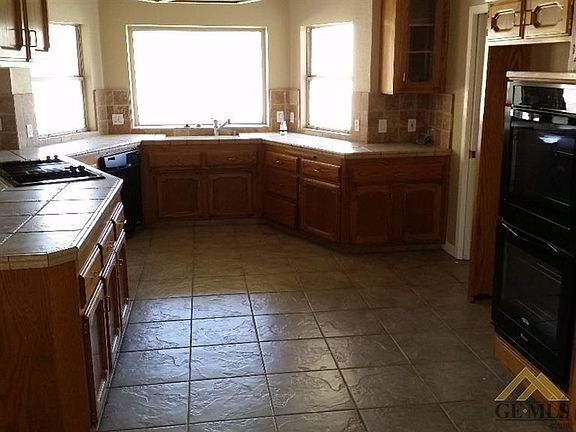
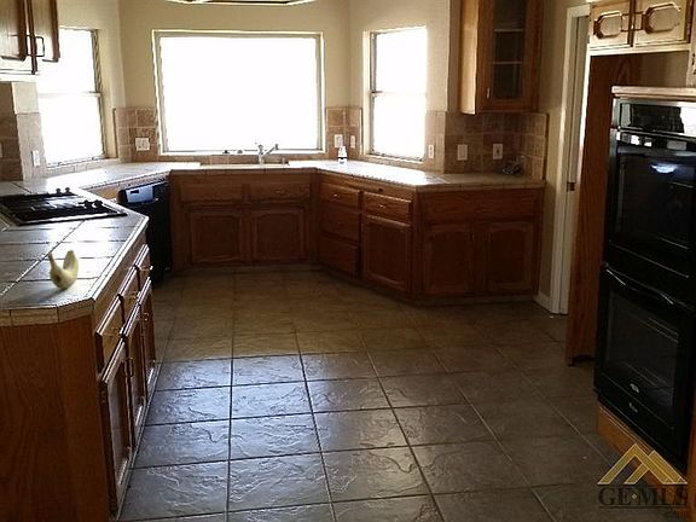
+ banana [46,249,80,290]
